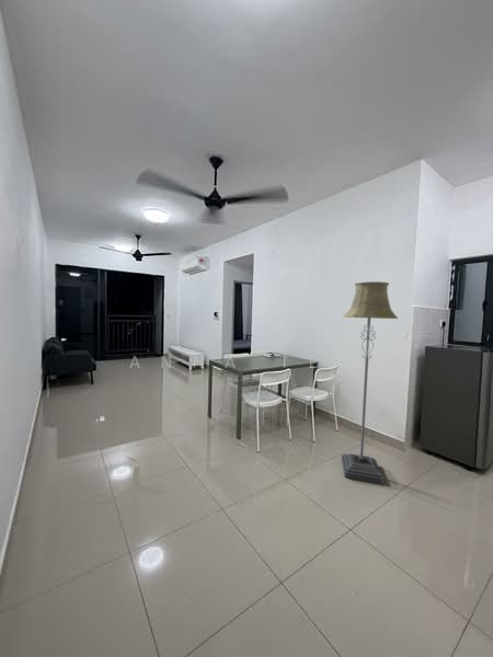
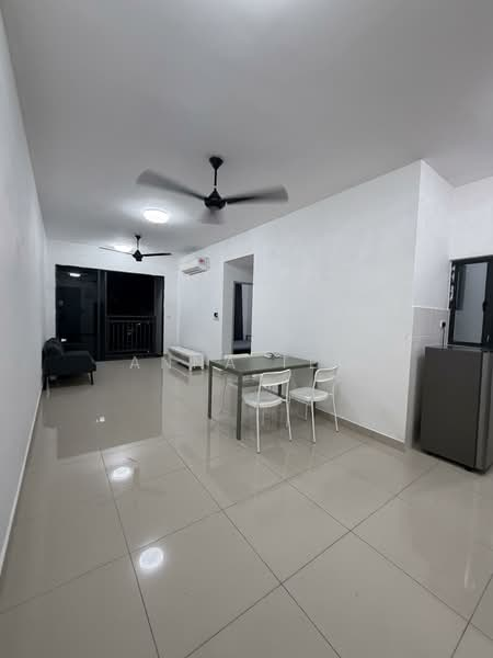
- floor lamp [341,280,399,485]
